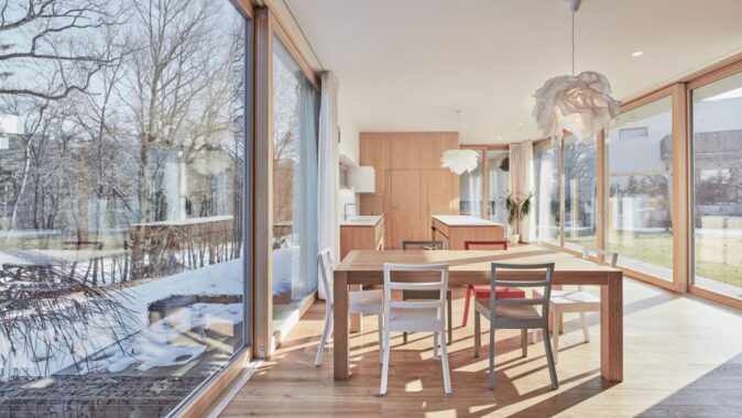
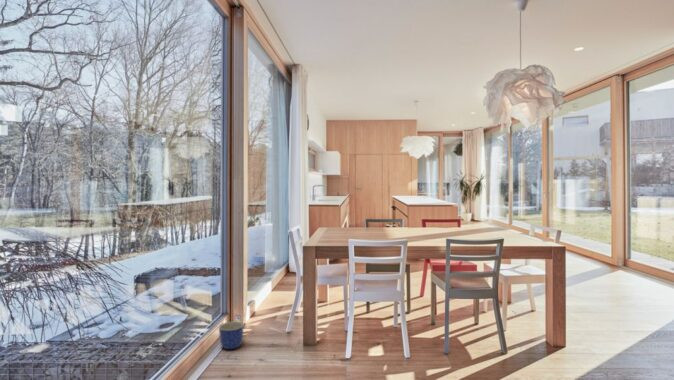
+ planter [218,320,245,350]
